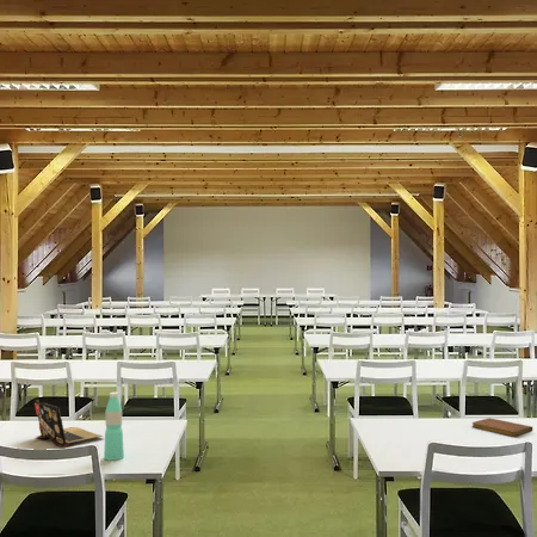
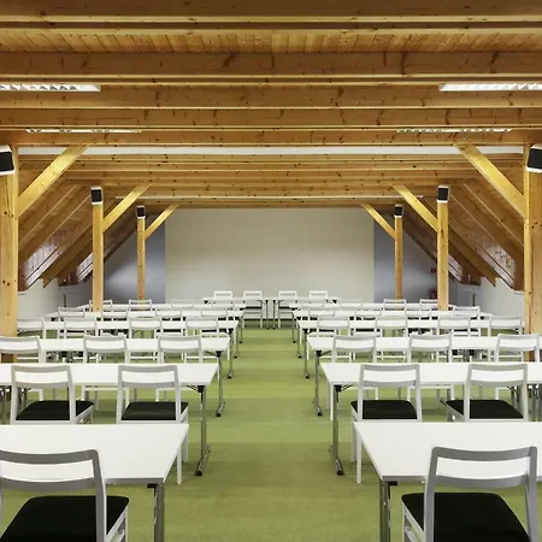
- laptop [33,399,105,449]
- notebook [471,418,533,438]
- water bottle [103,391,125,462]
